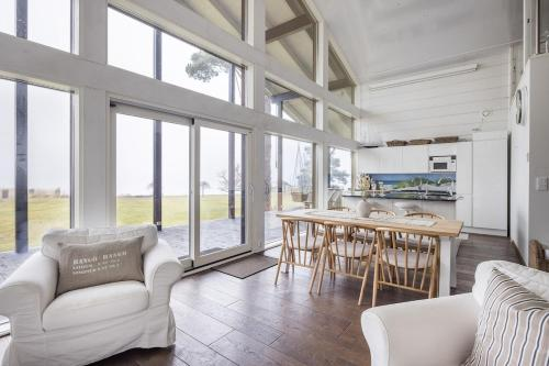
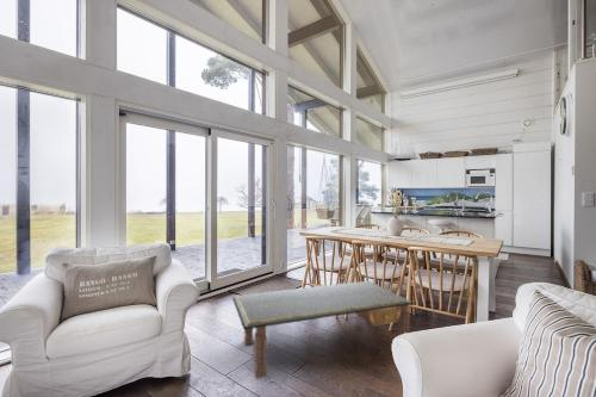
+ coffee table [231,280,415,379]
